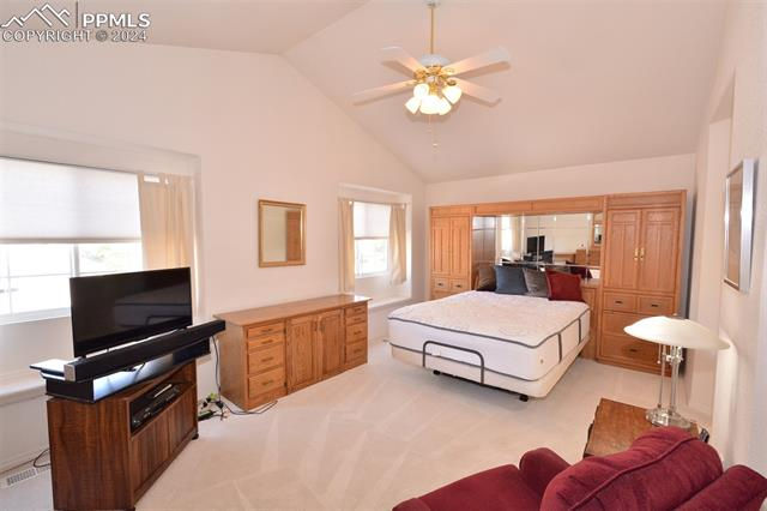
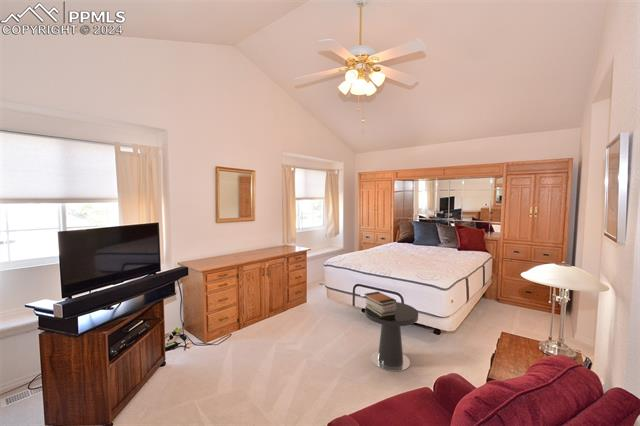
+ book stack [363,291,397,317]
+ side table [364,301,419,372]
